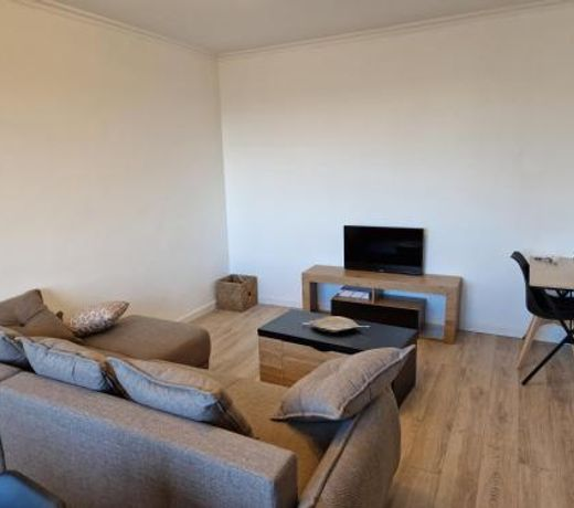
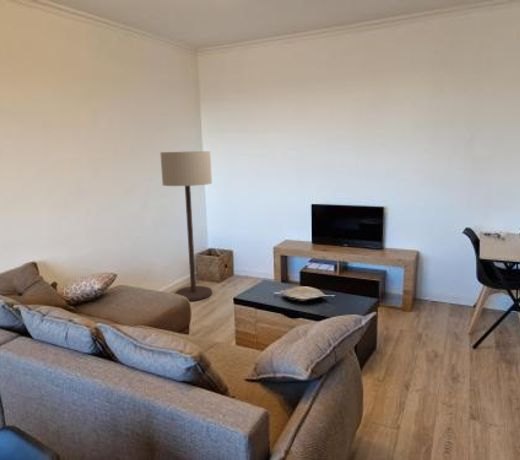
+ floor lamp [159,150,213,302]
